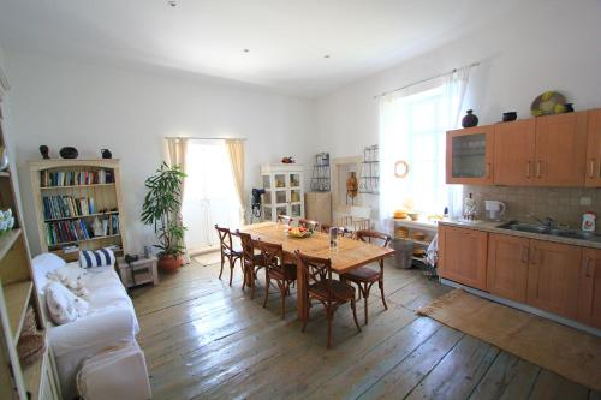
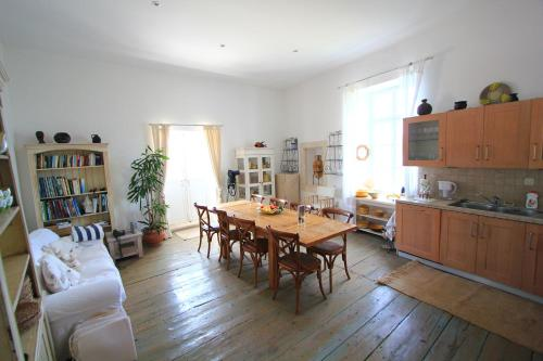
- waste bin [387,237,416,270]
